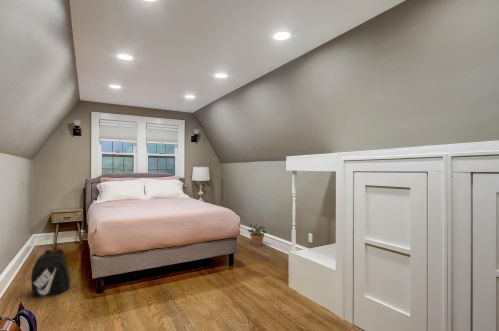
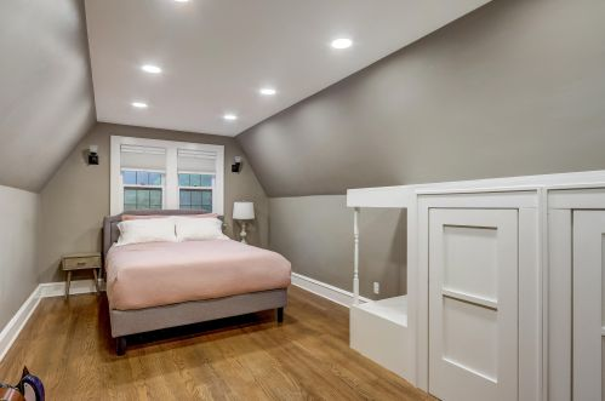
- potted plant [247,223,267,246]
- backpack [30,248,72,298]
